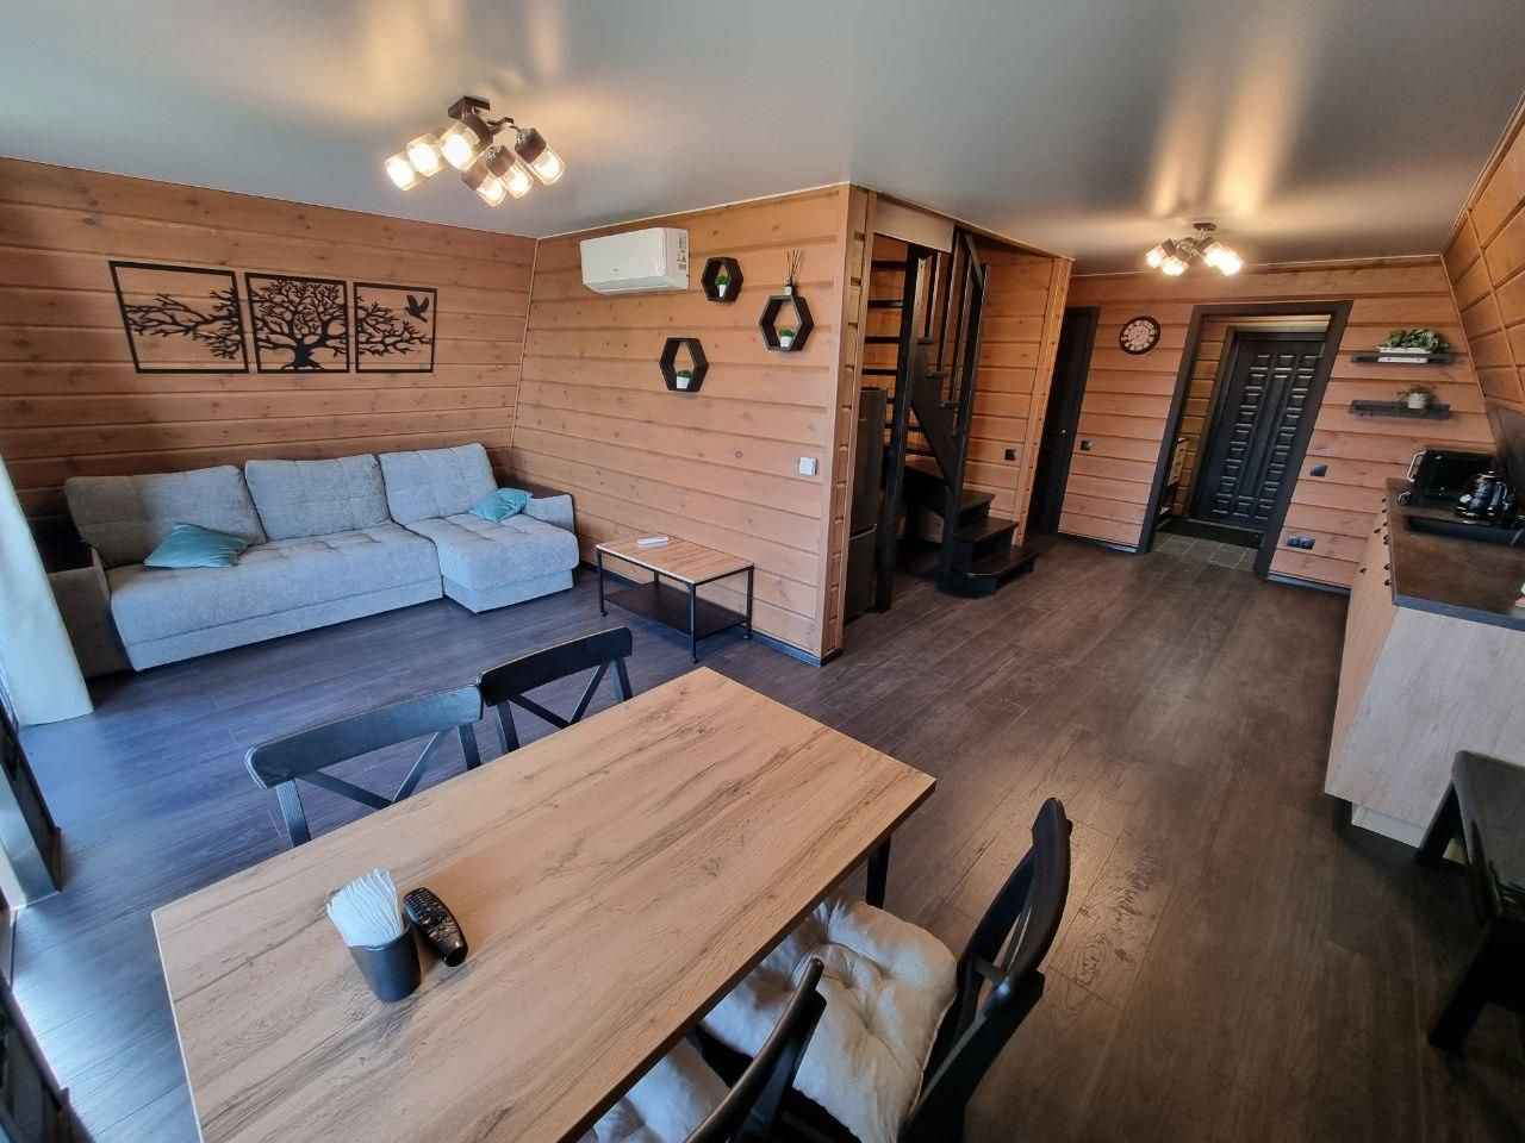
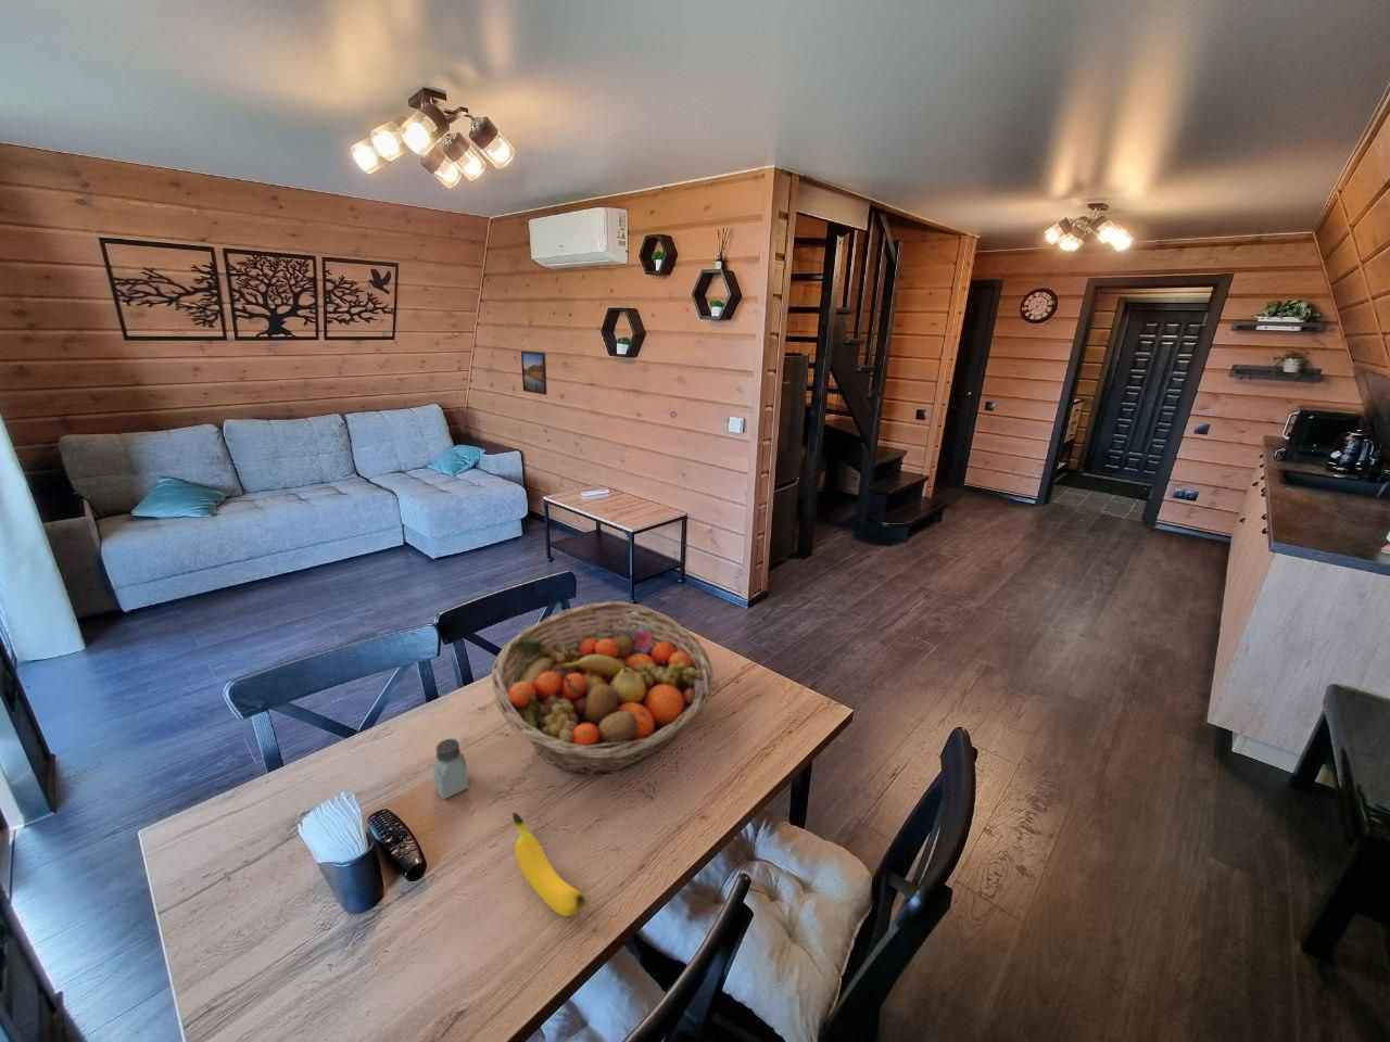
+ saltshaker [432,738,471,800]
+ banana [511,811,588,917]
+ fruit basket [490,600,715,776]
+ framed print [520,349,548,396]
